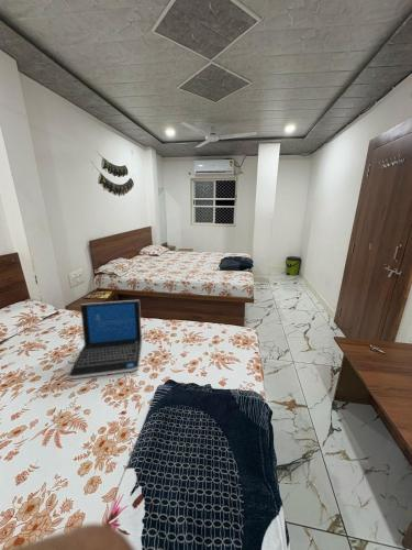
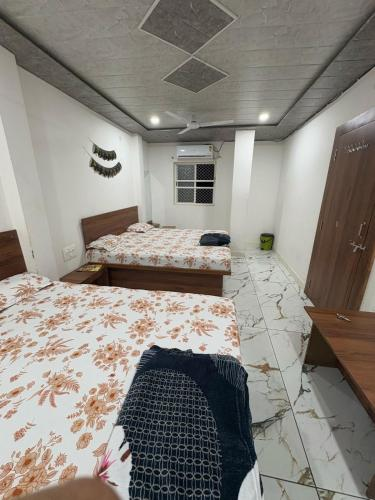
- laptop [67,299,143,380]
